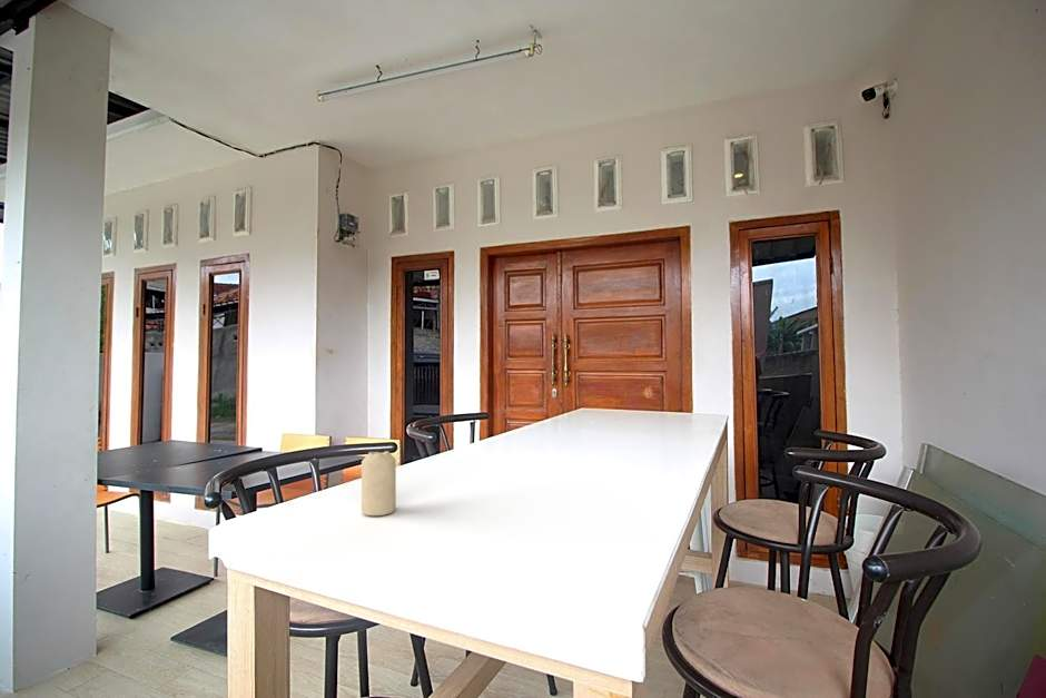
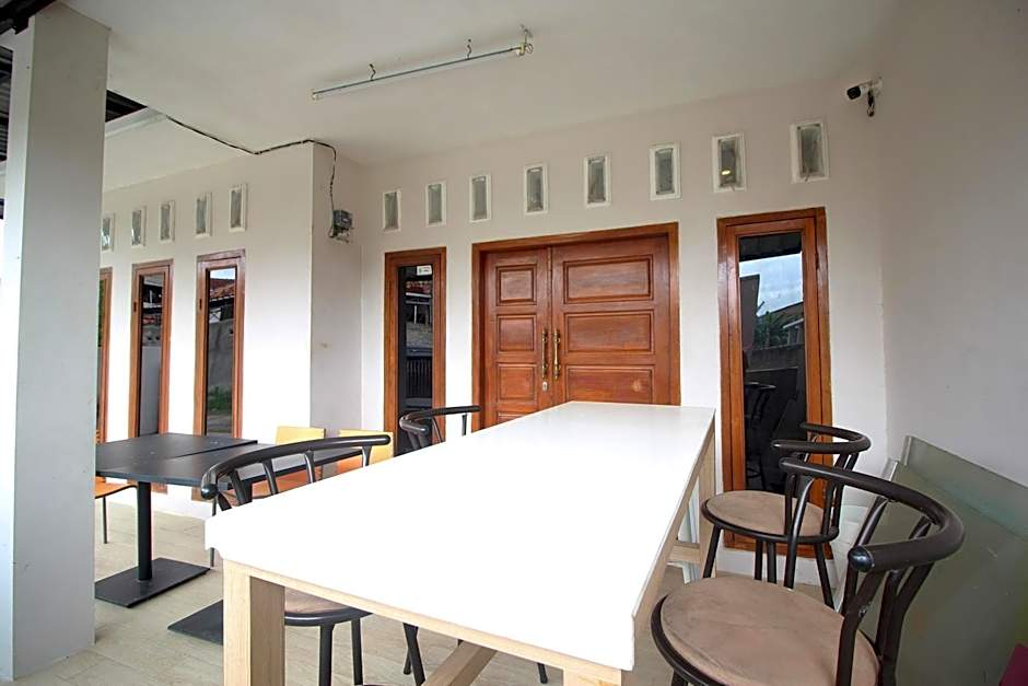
- candle [361,450,397,517]
